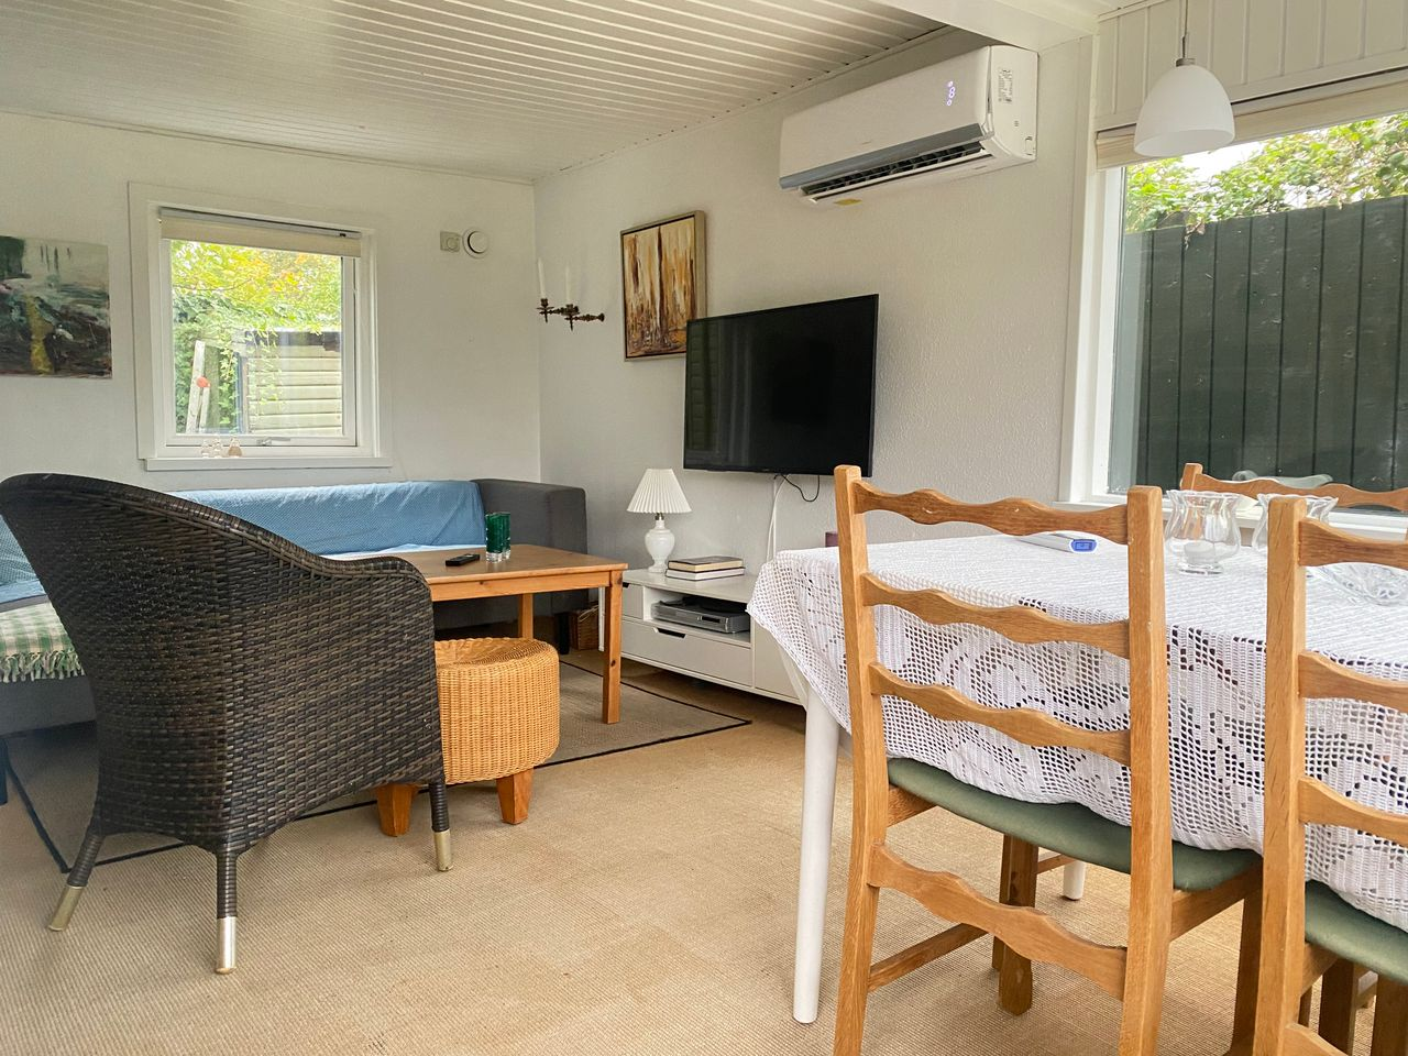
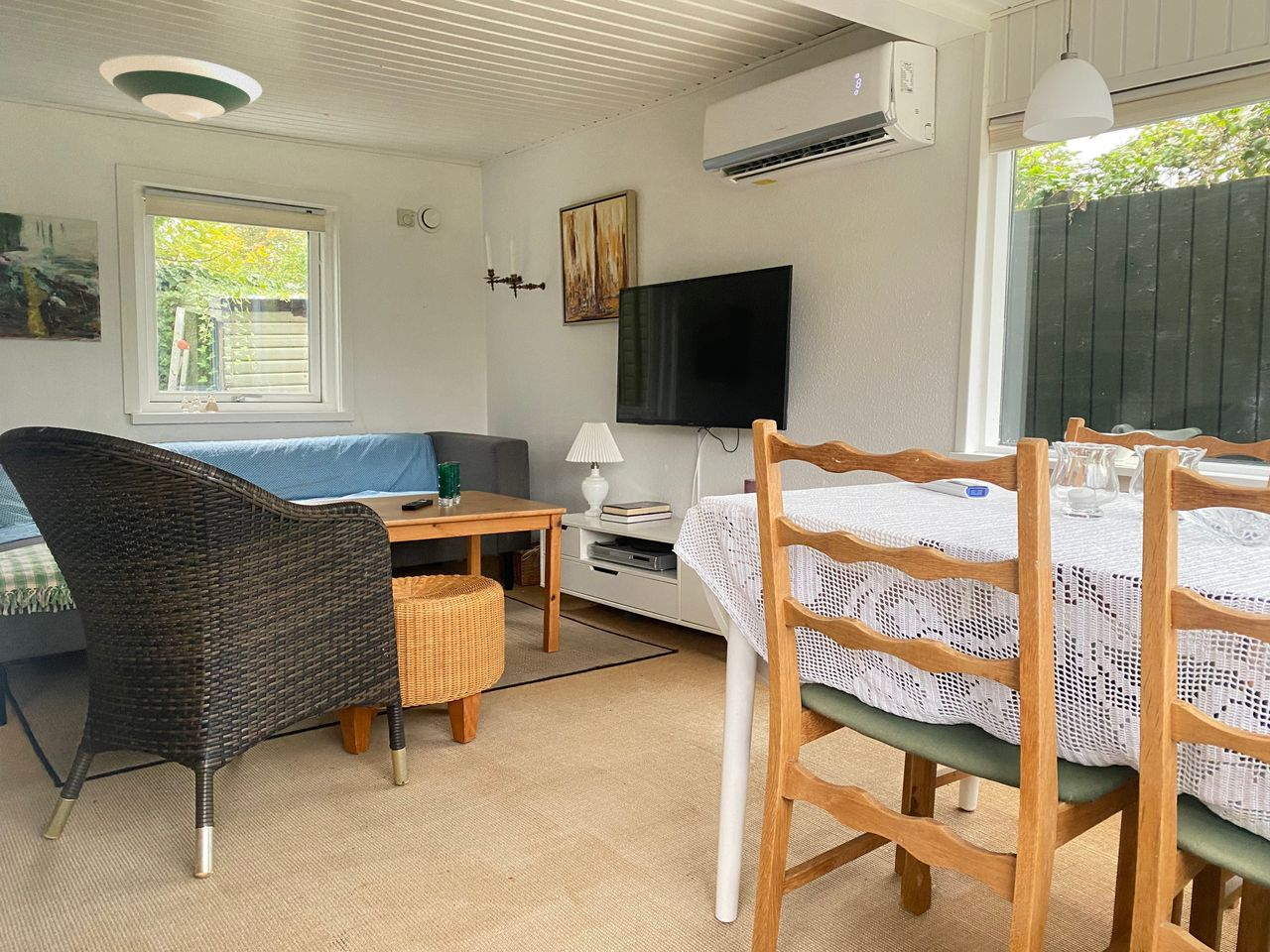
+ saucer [98,54,263,123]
